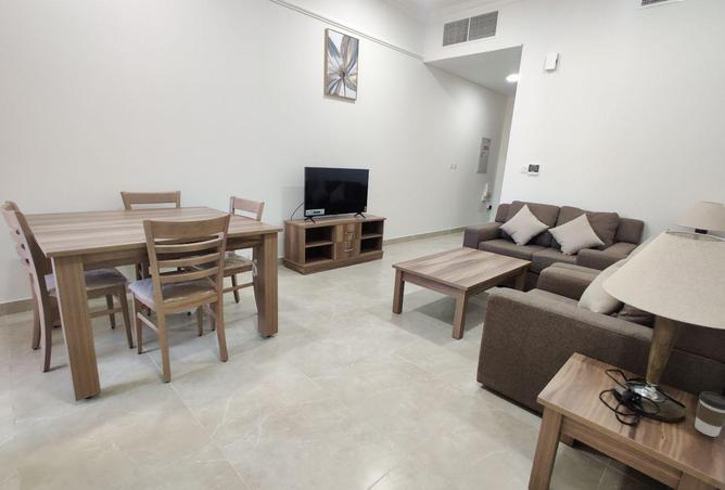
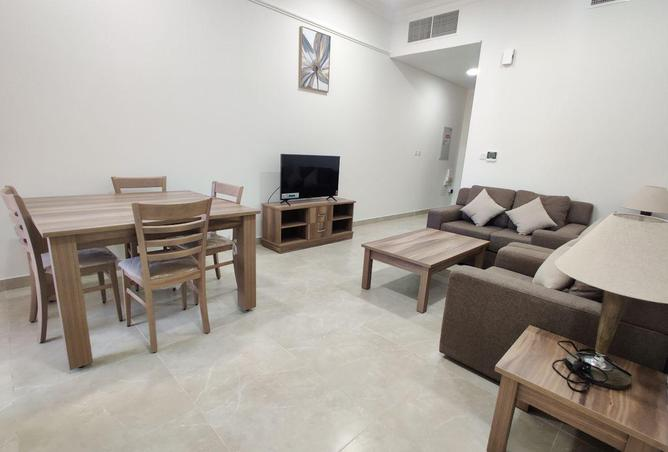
- coffee cup [694,390,725,438]
